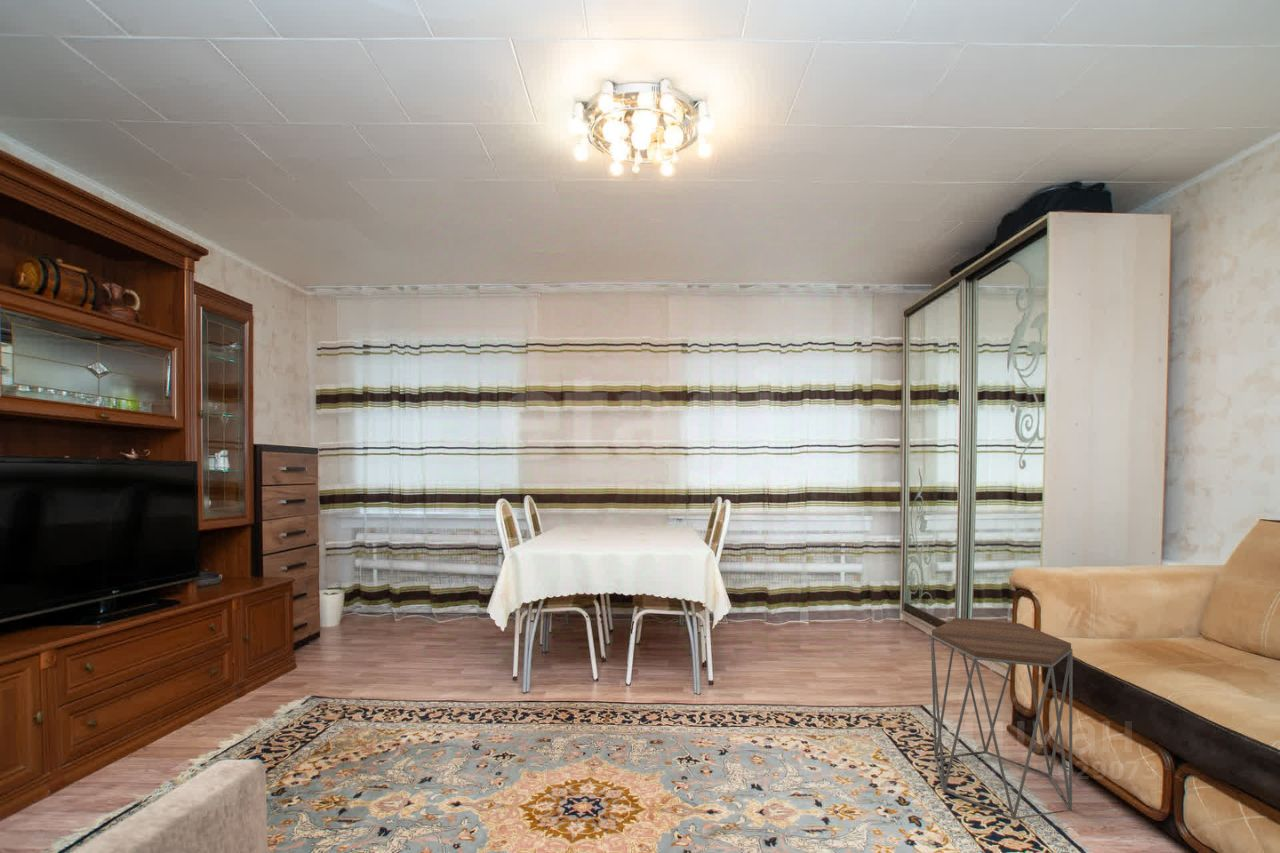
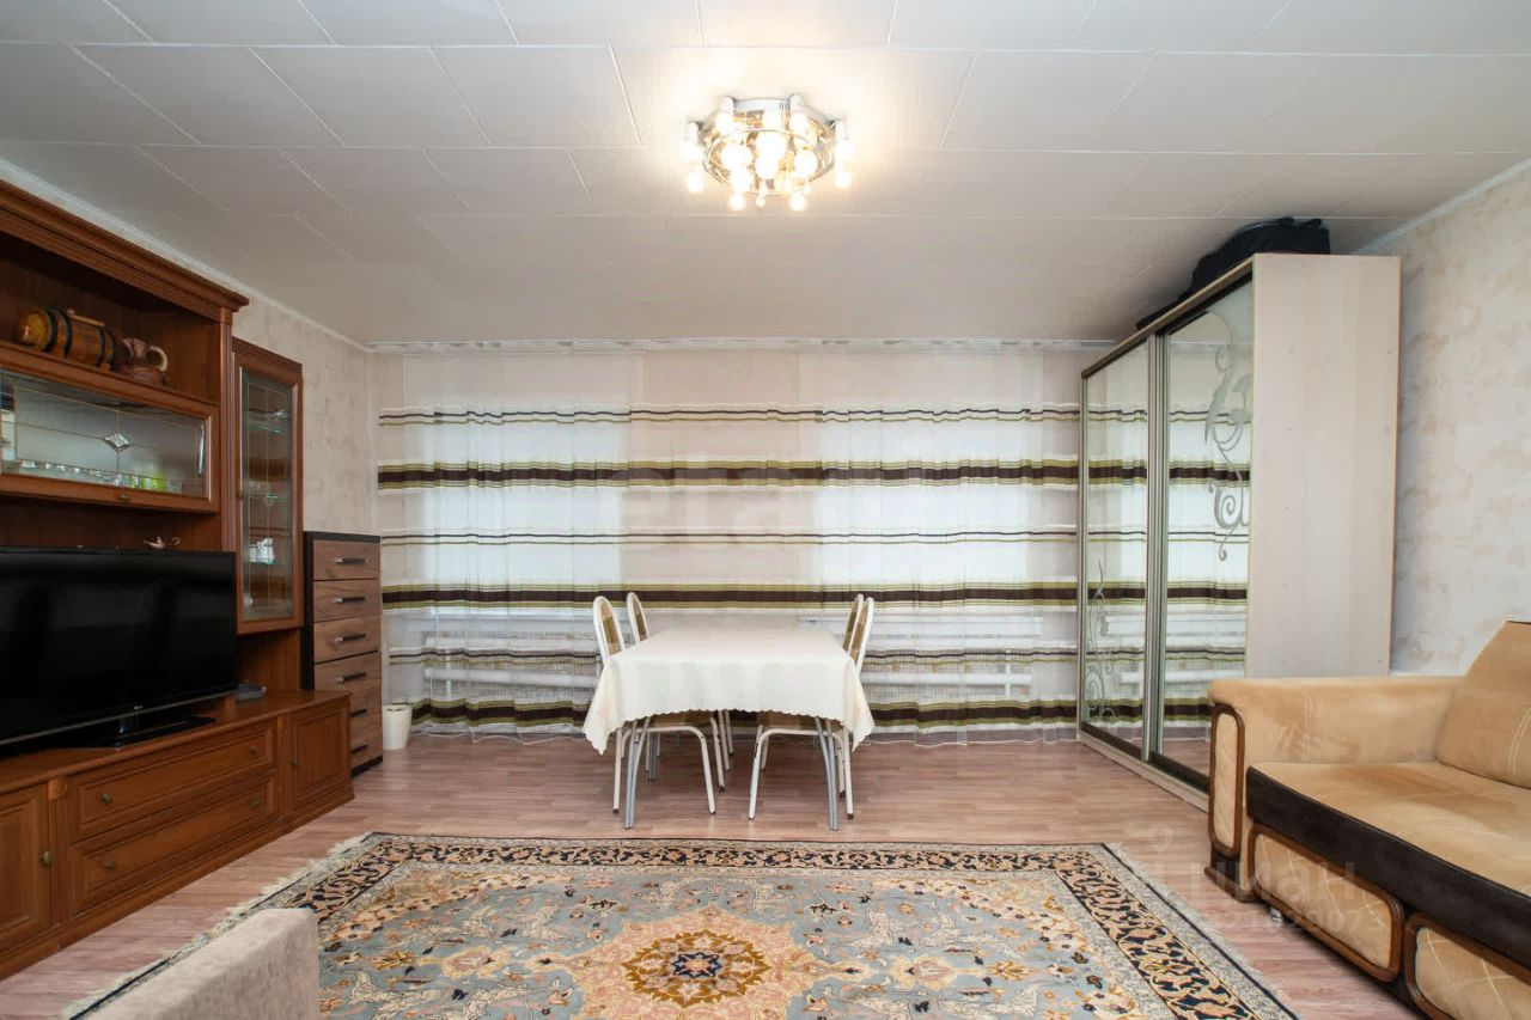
- side table [930,617,1074,820]
